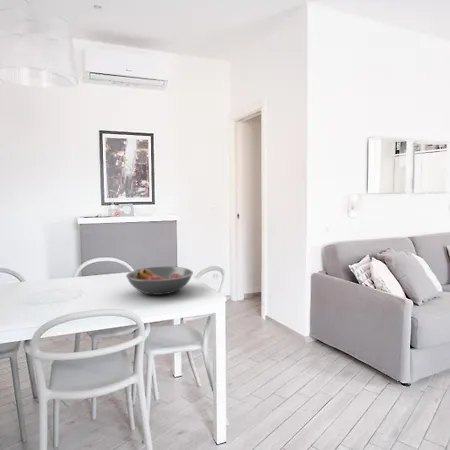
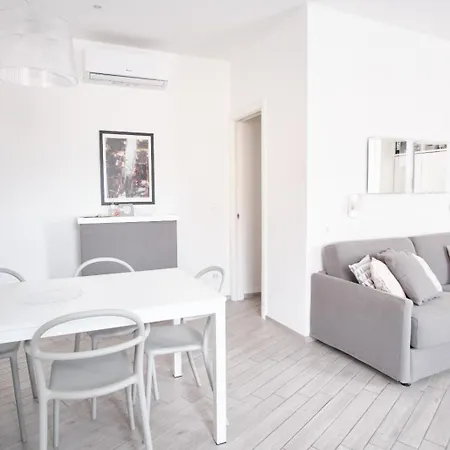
- fruit bowl [125,266,194,296]
